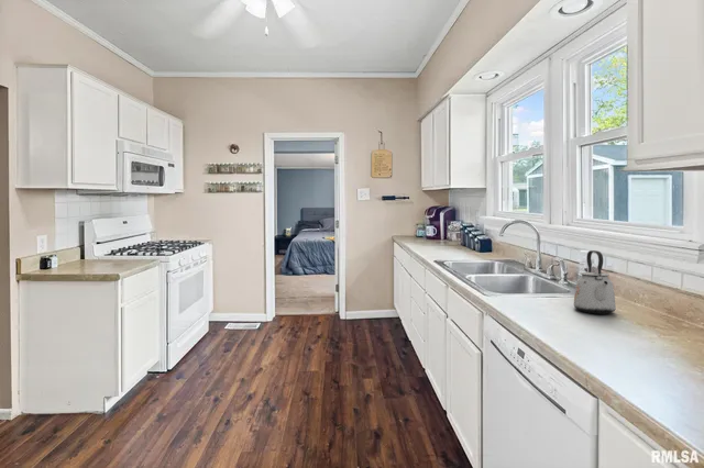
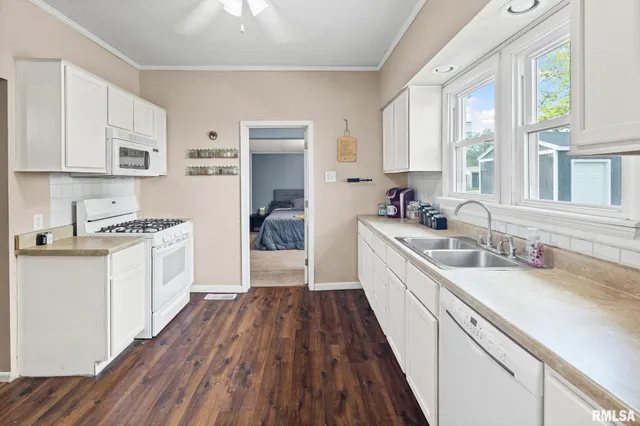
- kettle [573,249,617,315]
